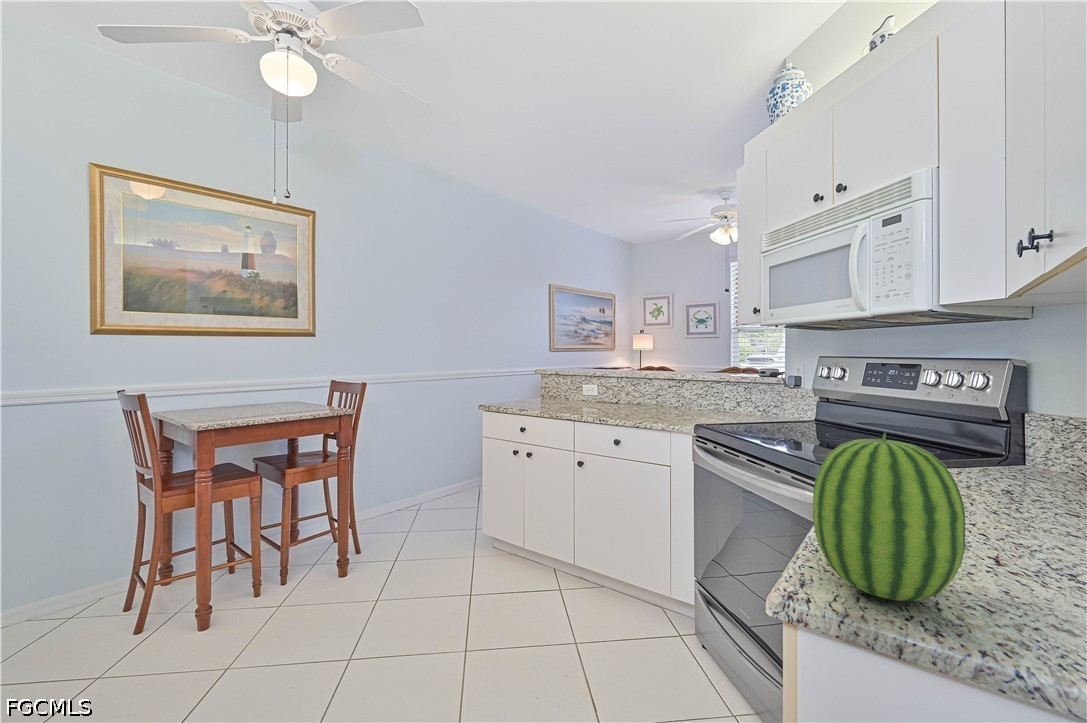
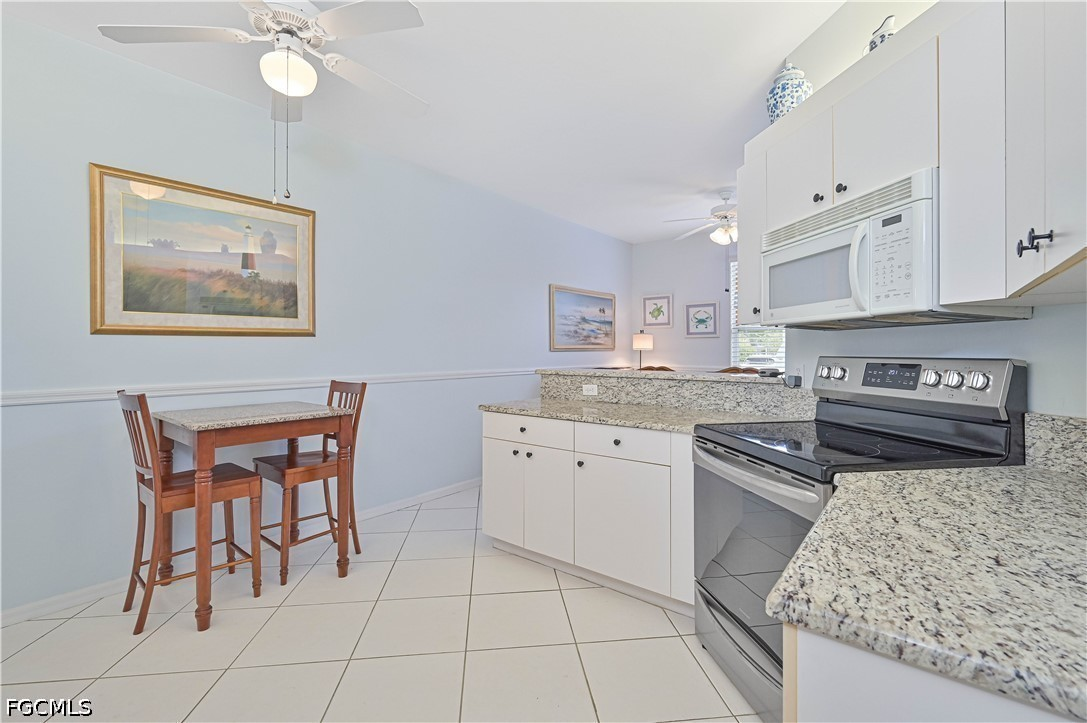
- fruit [812,432,966,602]
